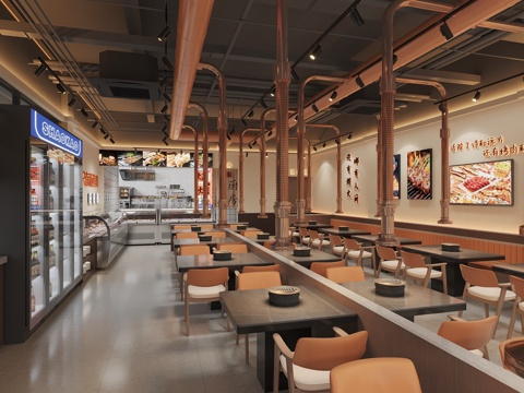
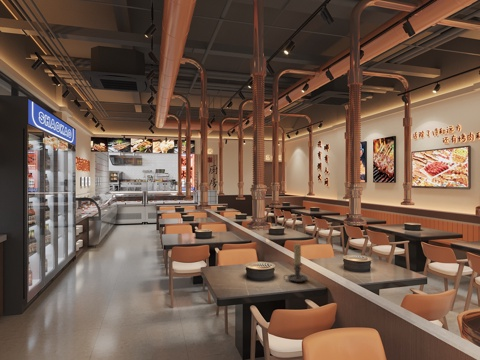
+ candle holder [283,243,309,283]
